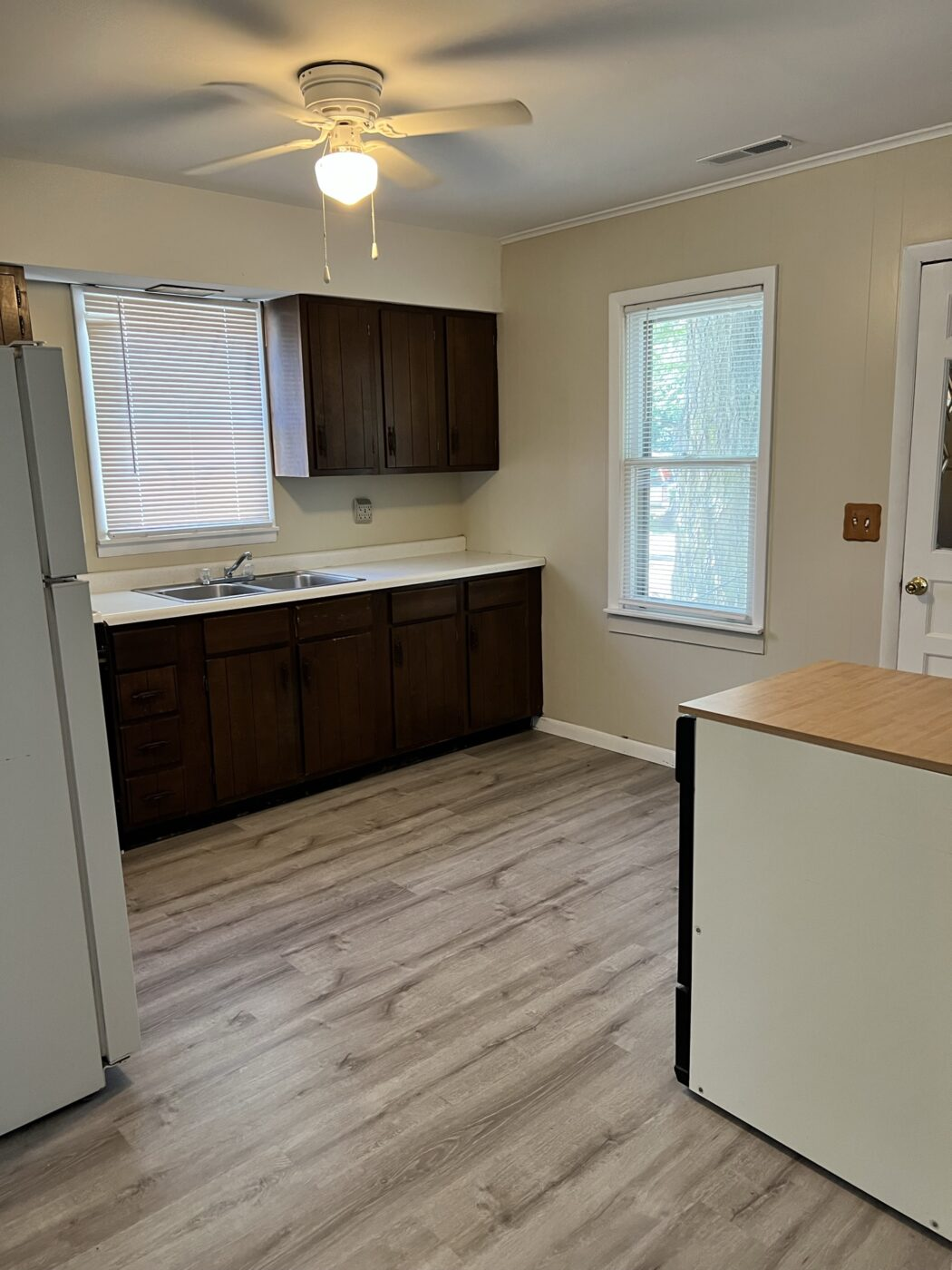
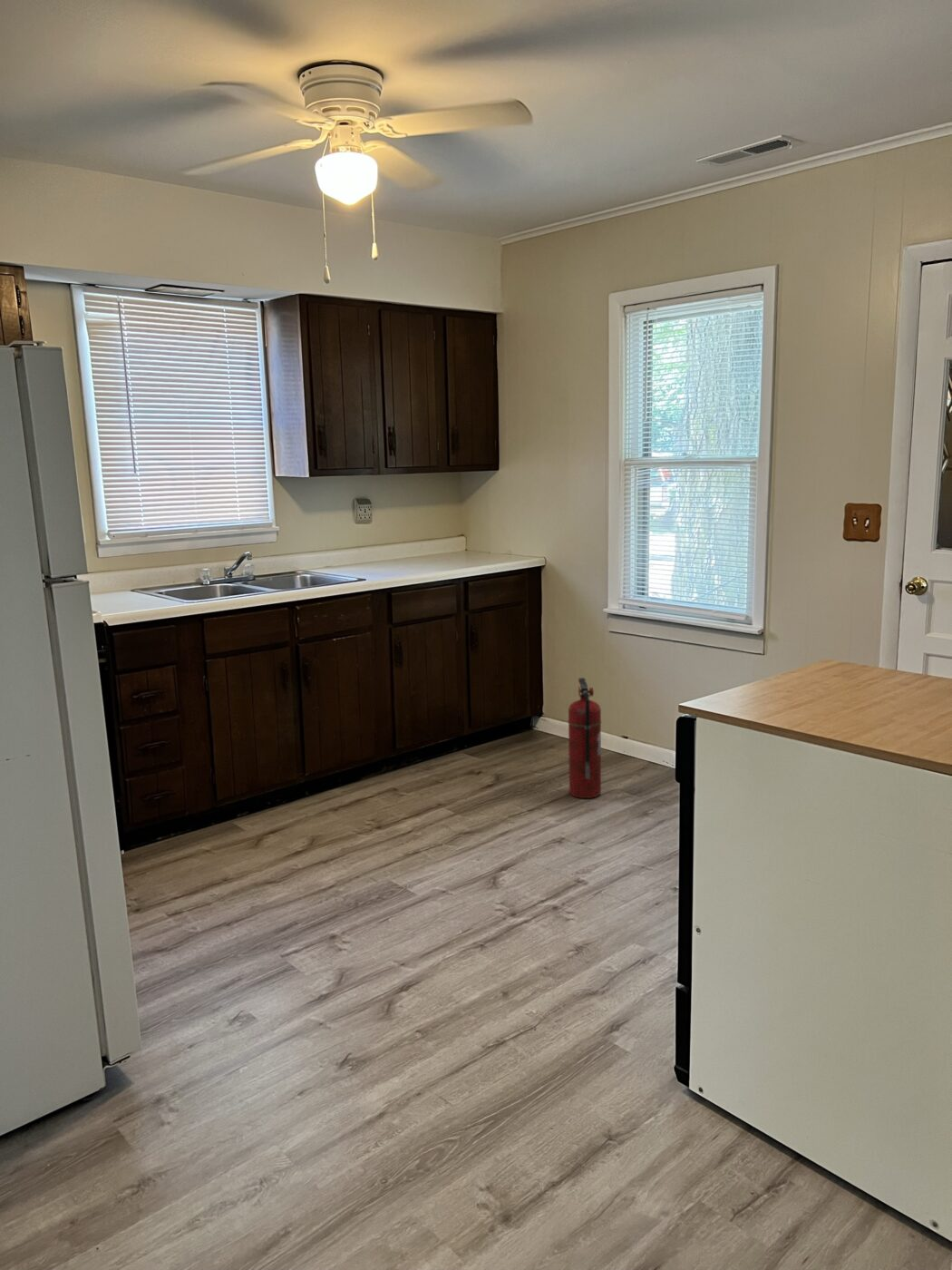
+ fire extinguisher [568,677,602,799]
